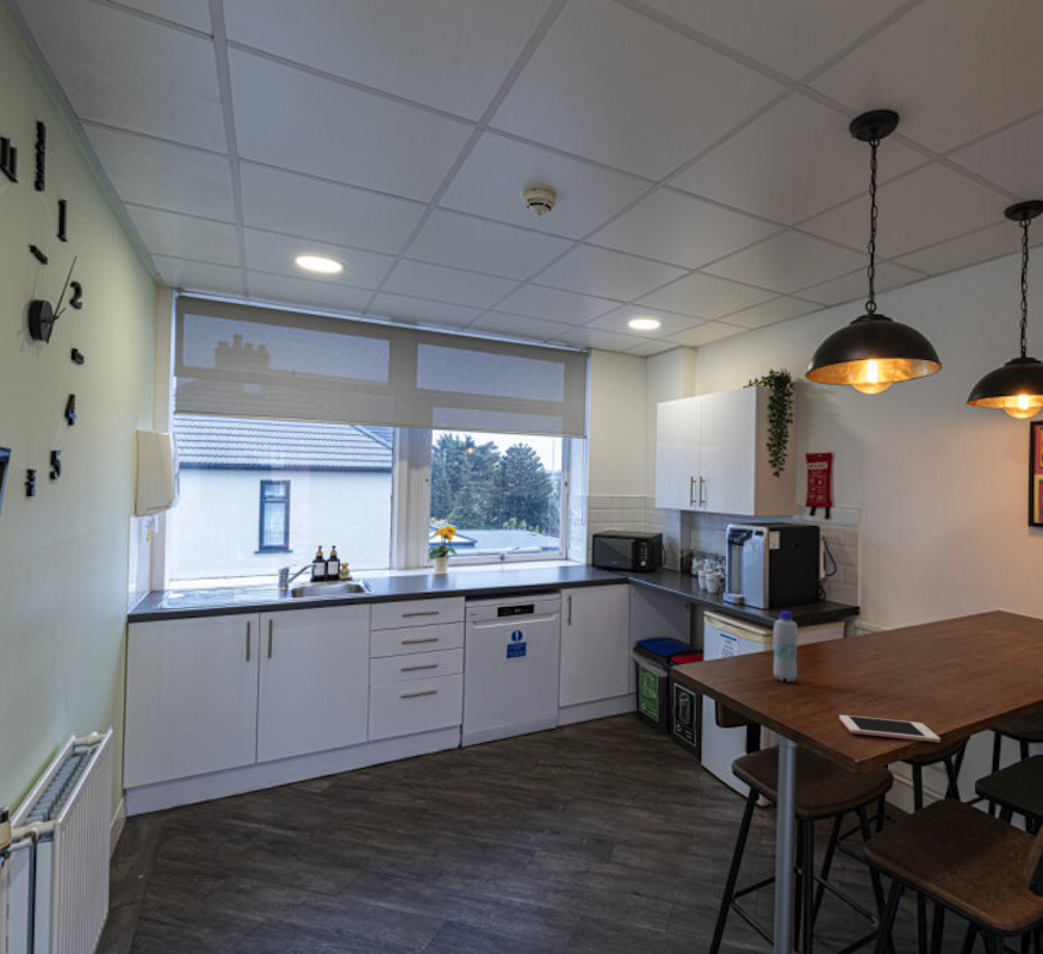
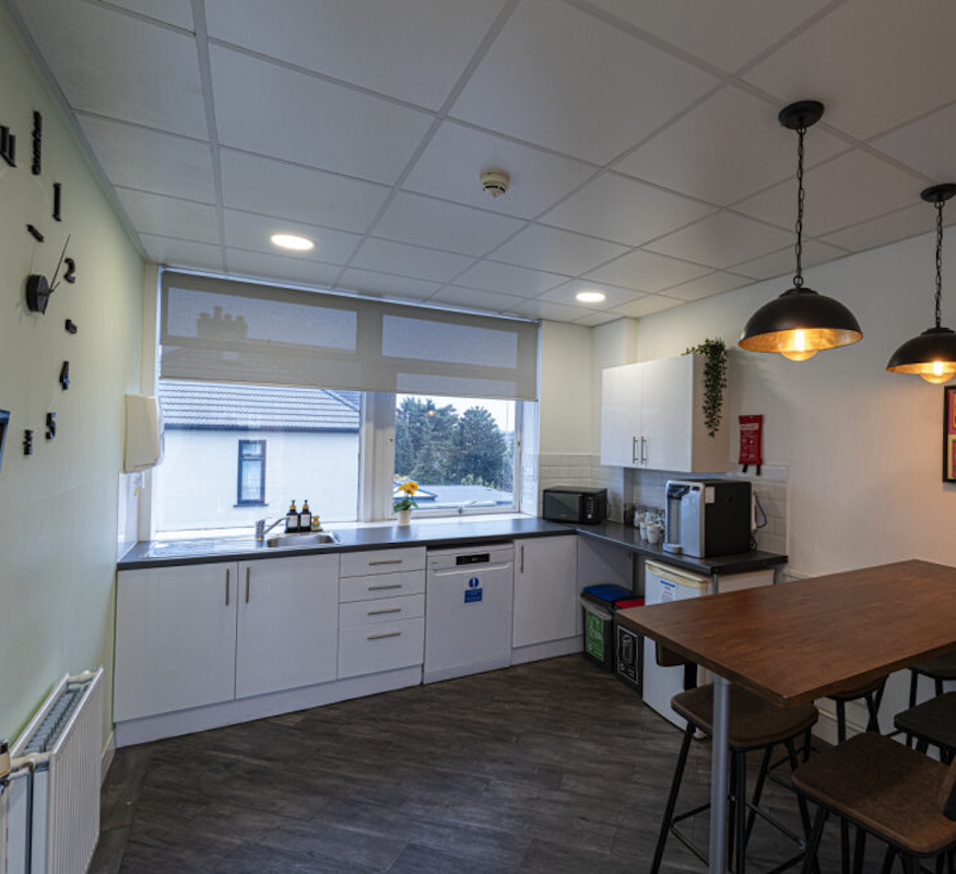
- cell phone [838,714,942,744]
- bottle [772,609,800,683]
